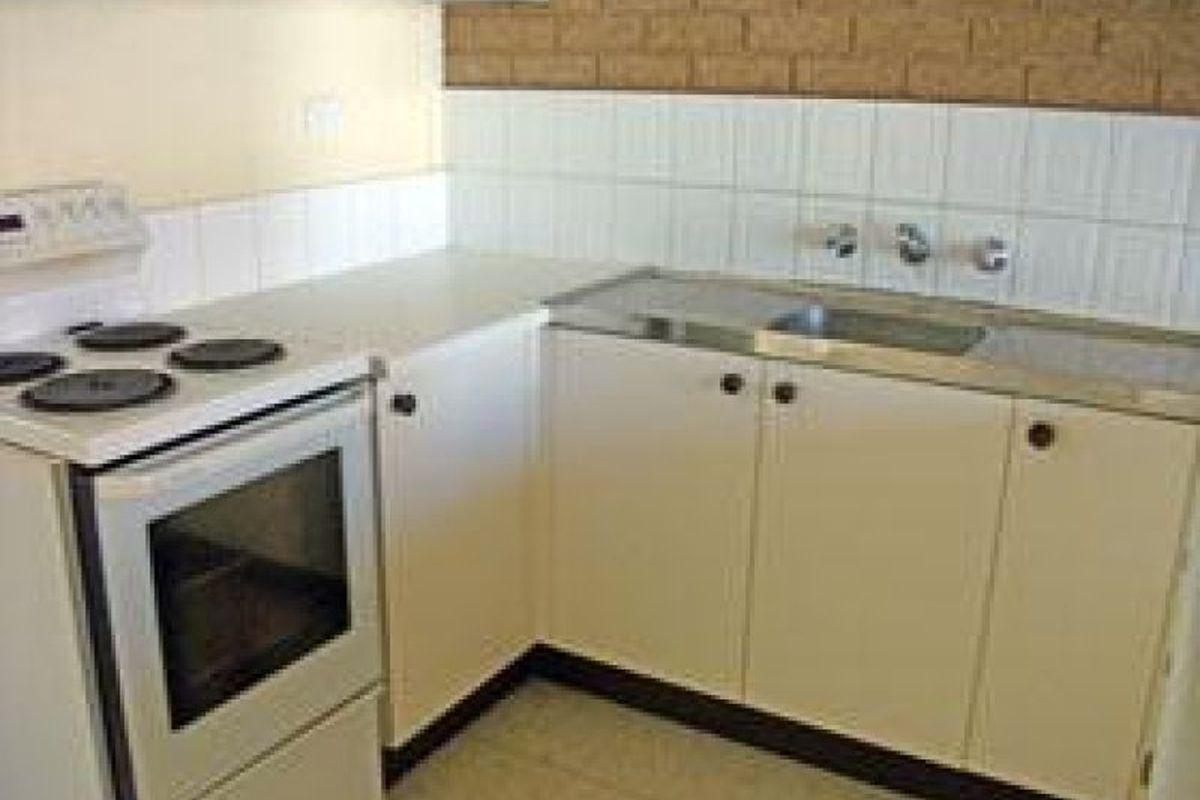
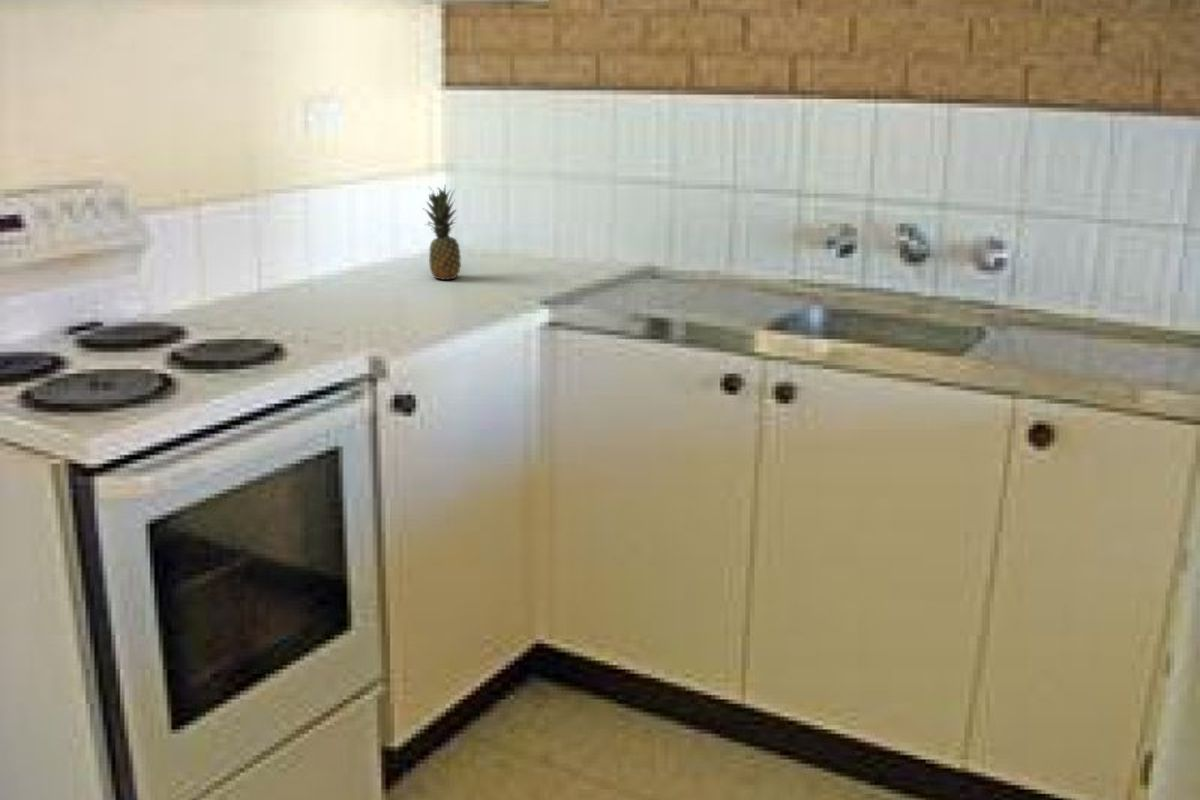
+ fruit [423,185,462,281]
